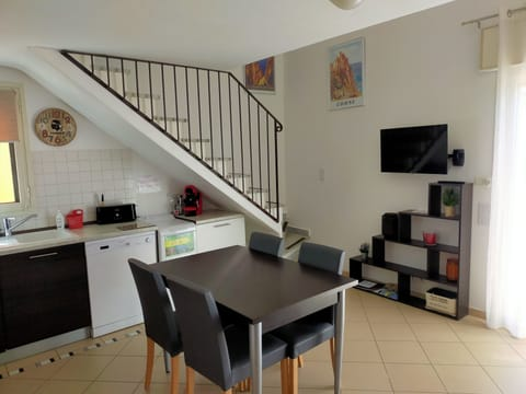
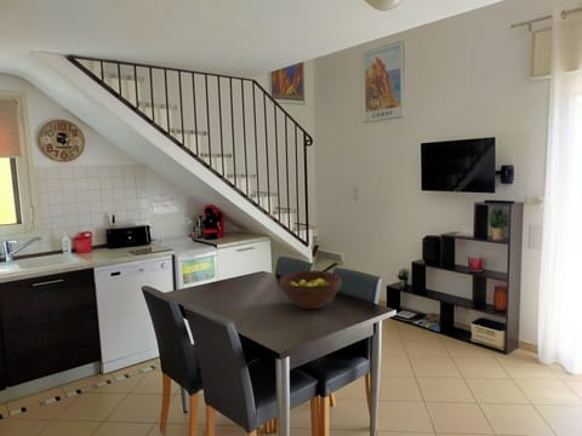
+ fruit bowl [279,270,342,310]
